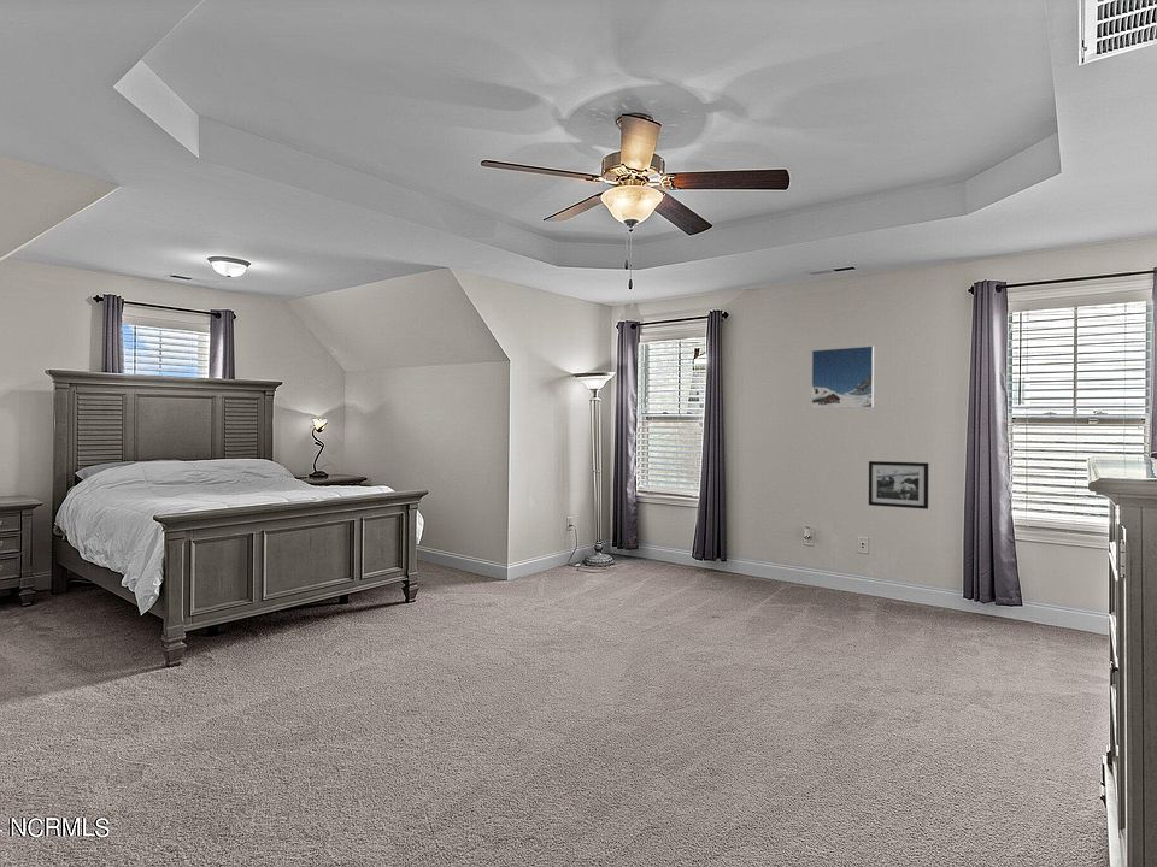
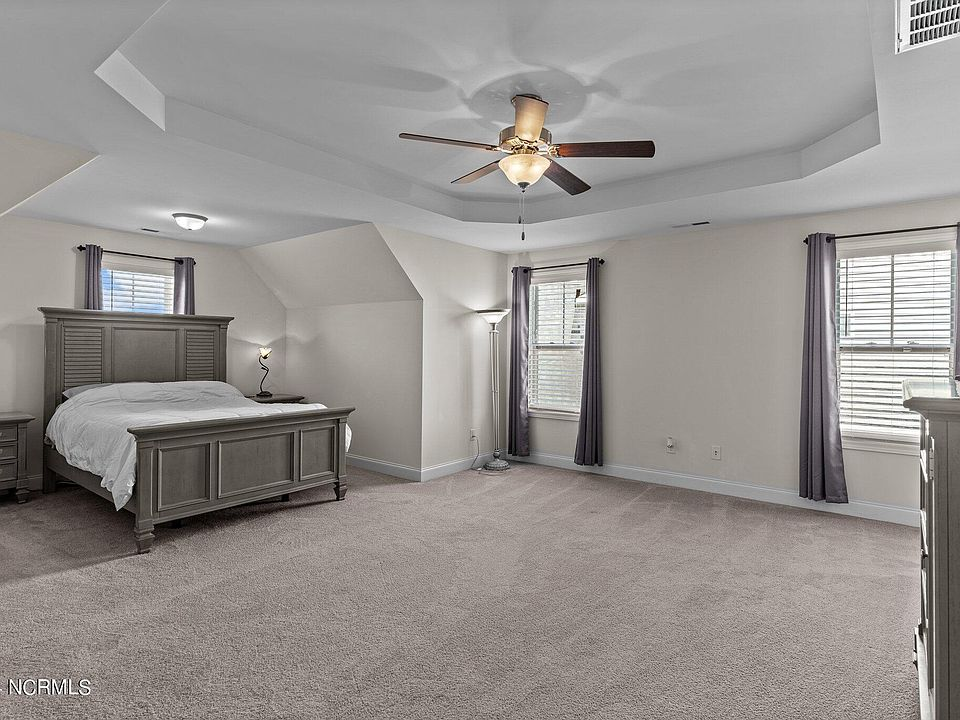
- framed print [810,344,875,409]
- picture frame [868,460,929,511]
